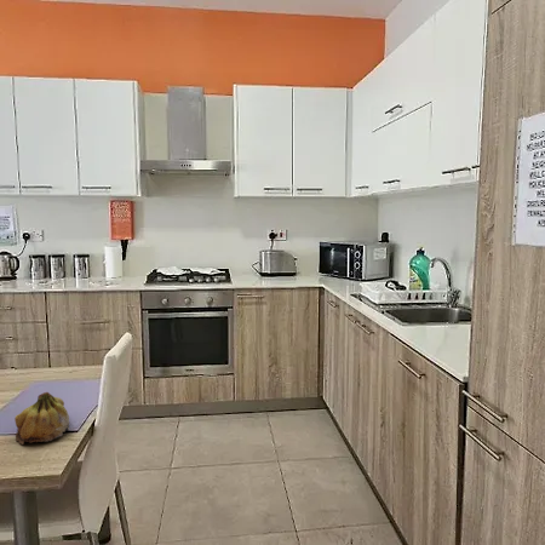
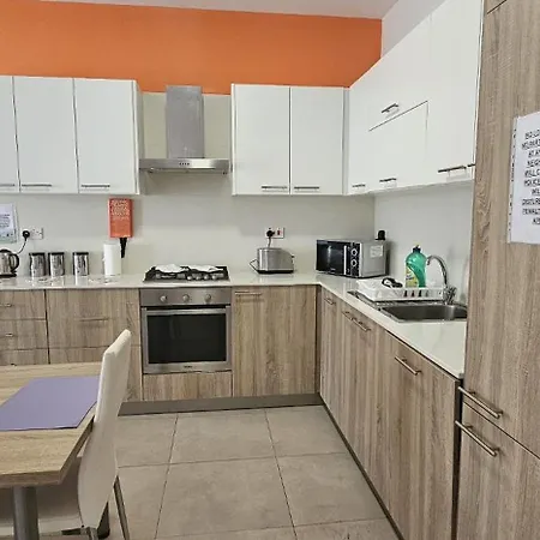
- fruit [13,391,70,446]
